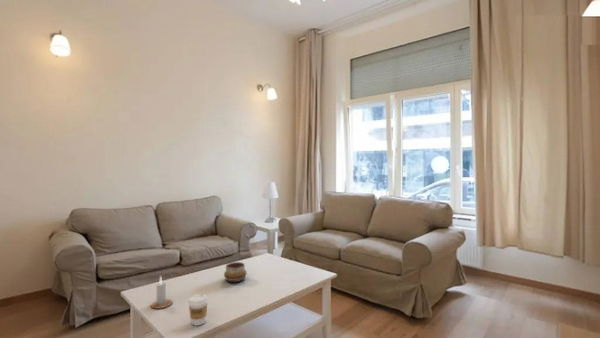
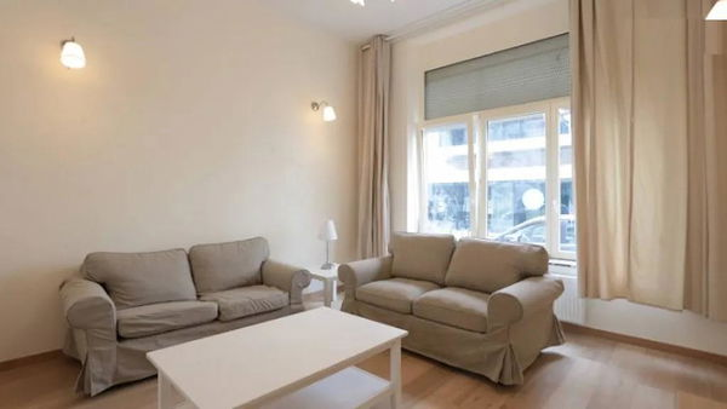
- coffee cup [187,293,209,327]
- candle [149,275,173,310]
- decorative bowl [223,261,248,283]
